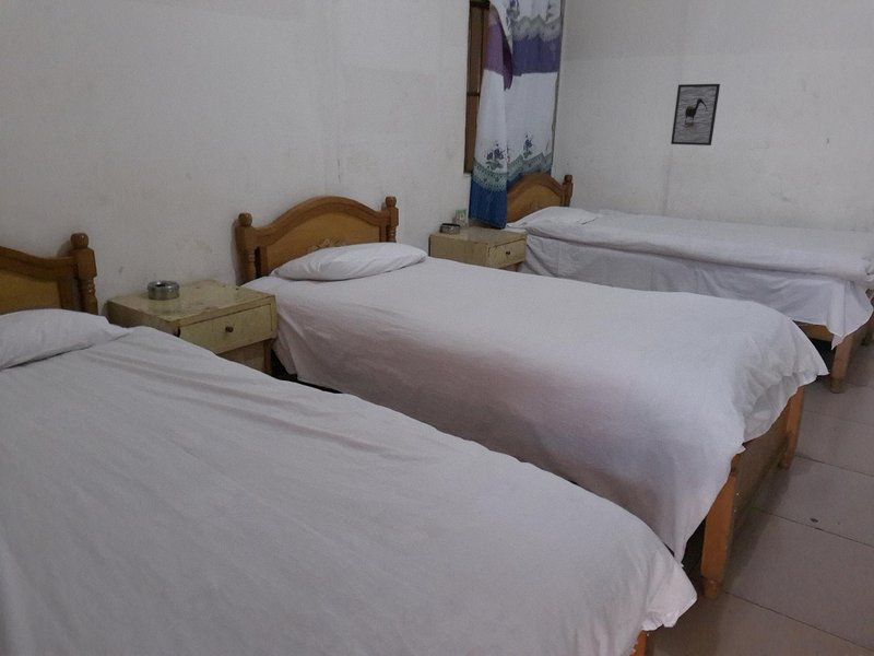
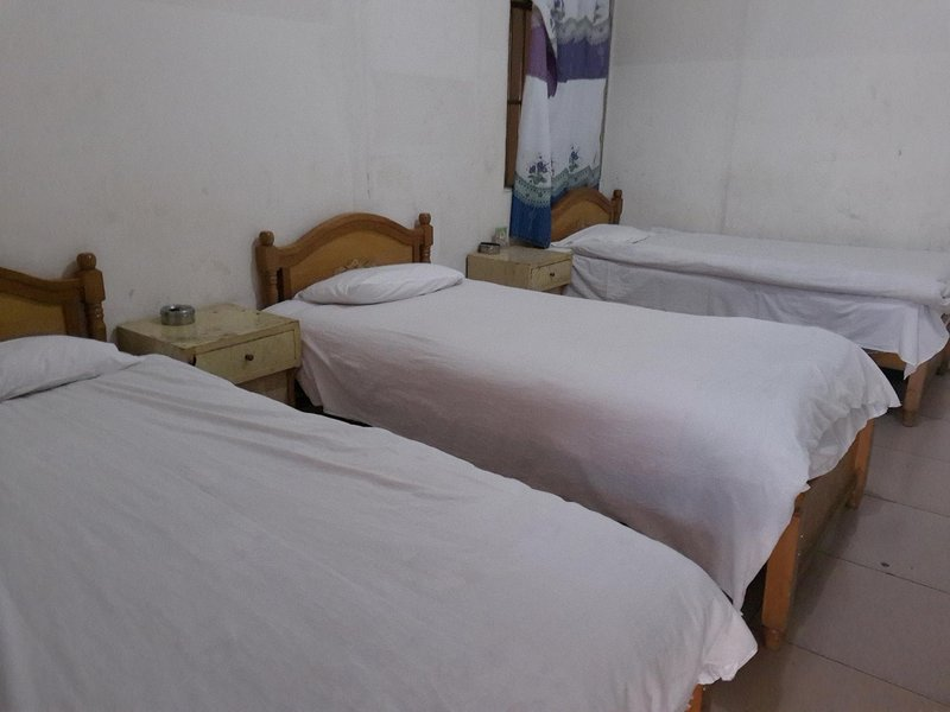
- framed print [670,83,721,147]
